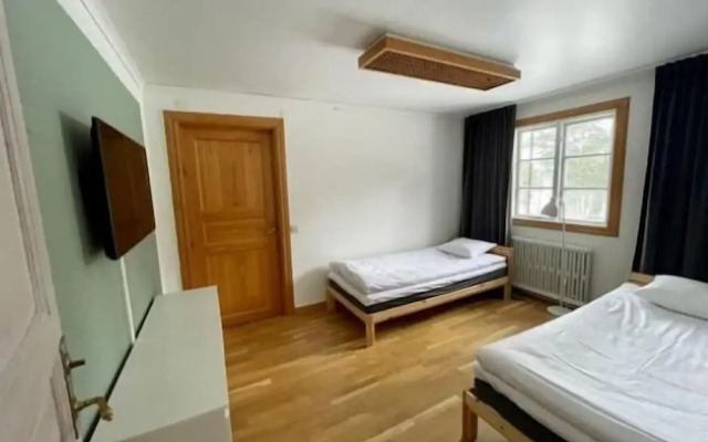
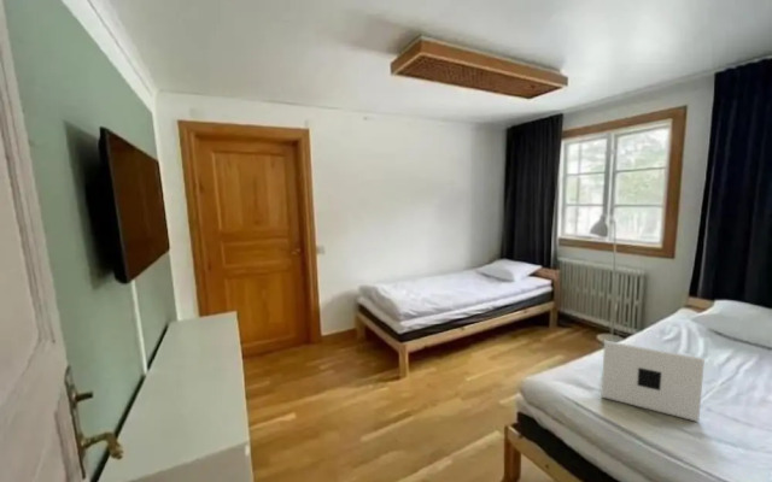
+ laptop [601,340,706,423]
